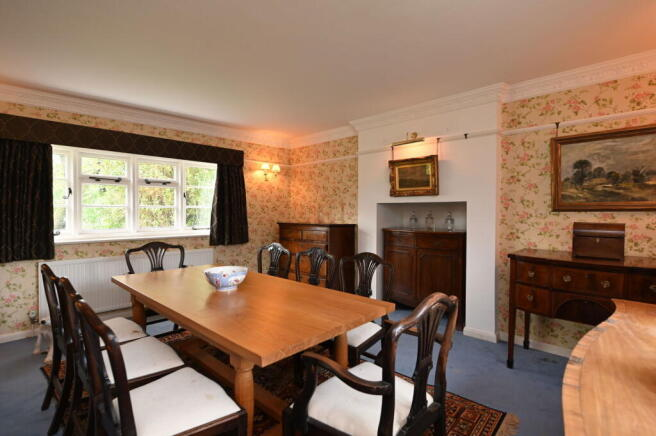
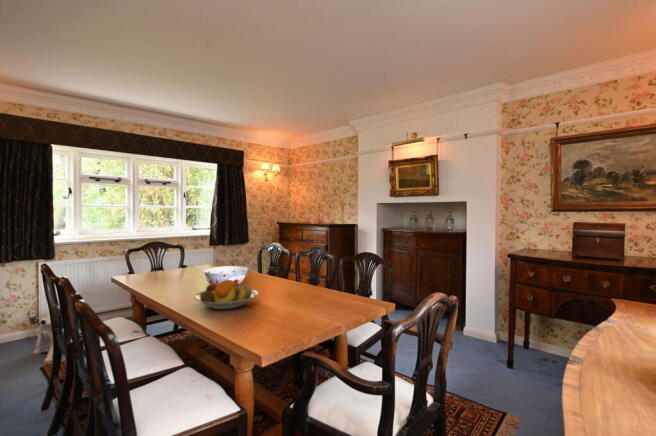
+ fruit bowl [192,279,259,310]
